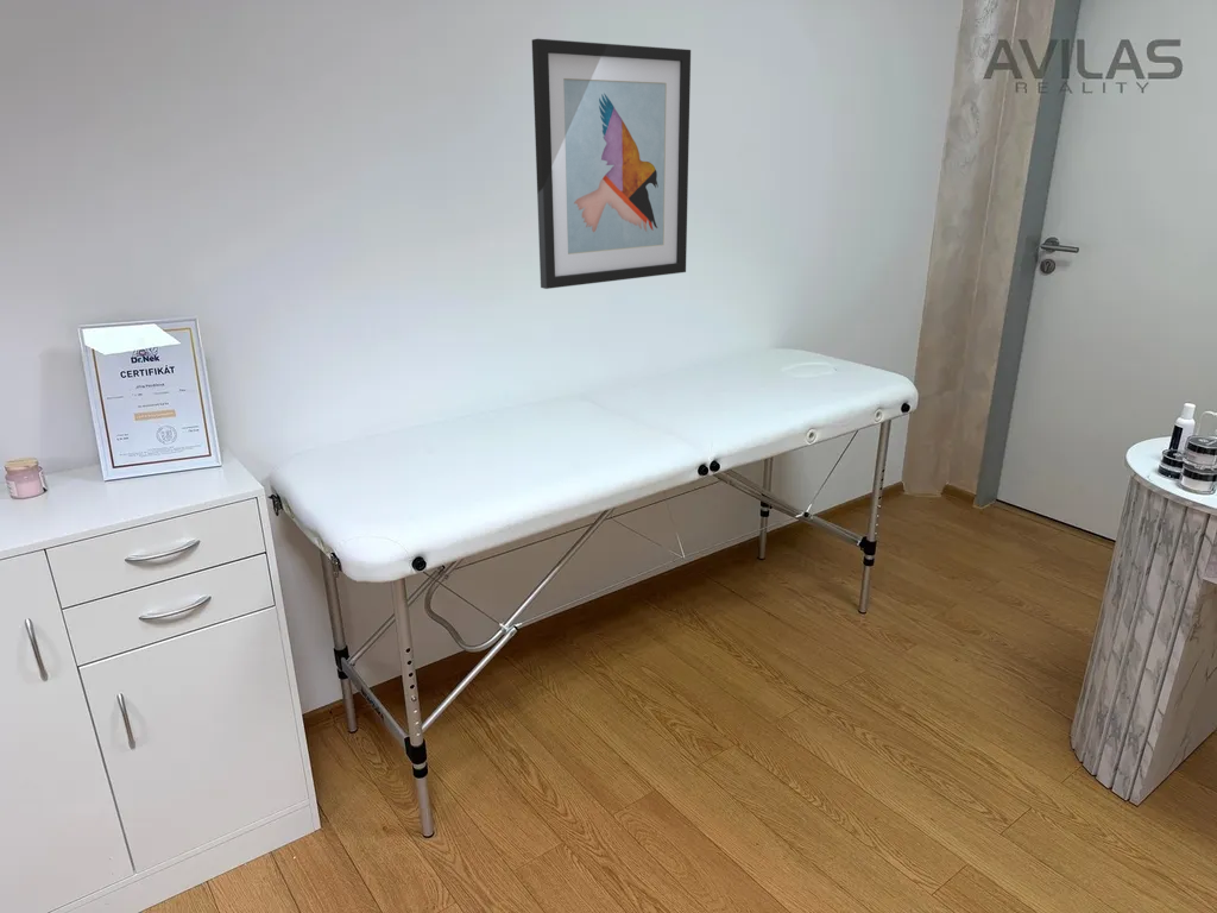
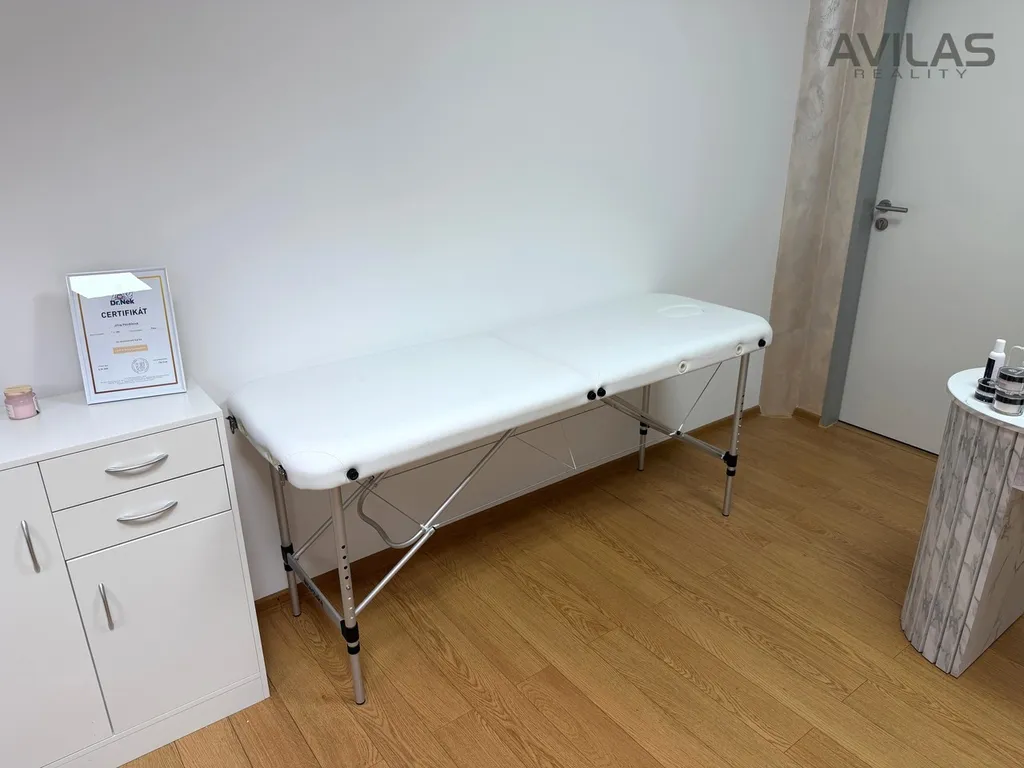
- wall art [531,38,692,290]
